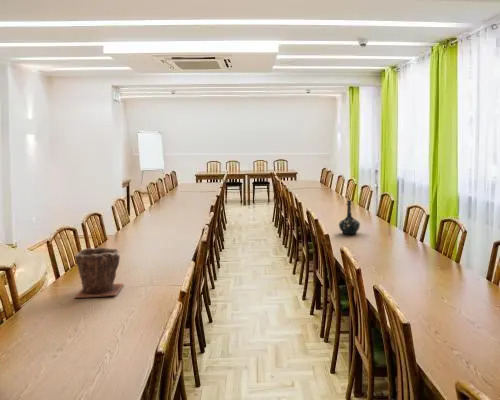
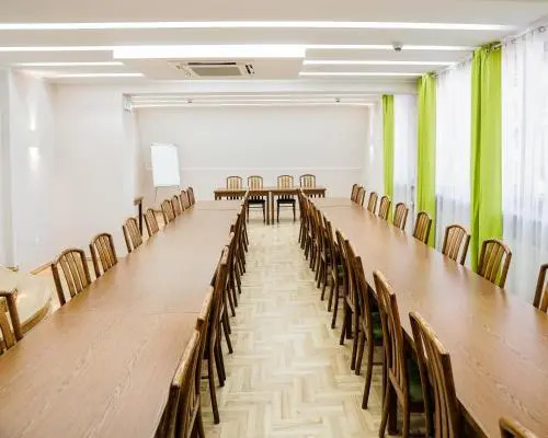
- plant pot [74,246,125,299]
- bottle [338,199,361,235]
